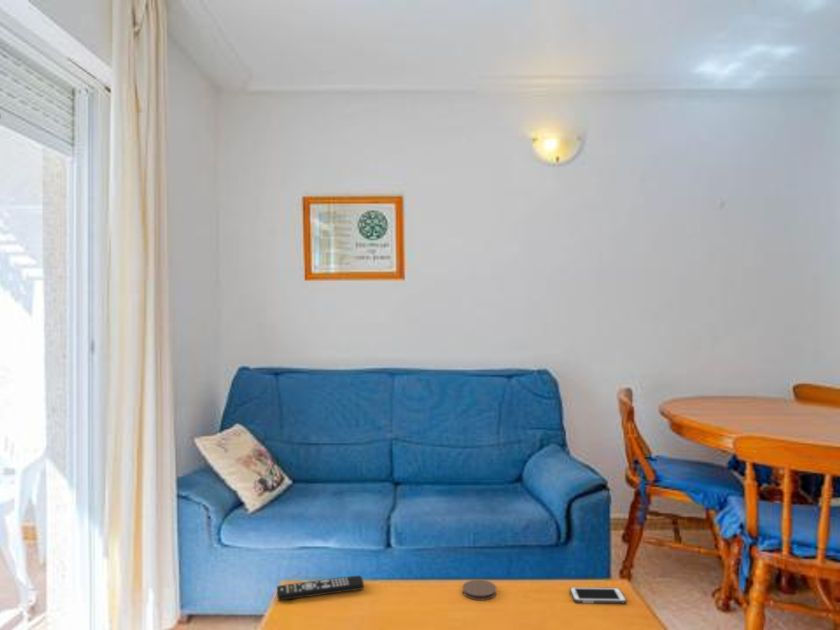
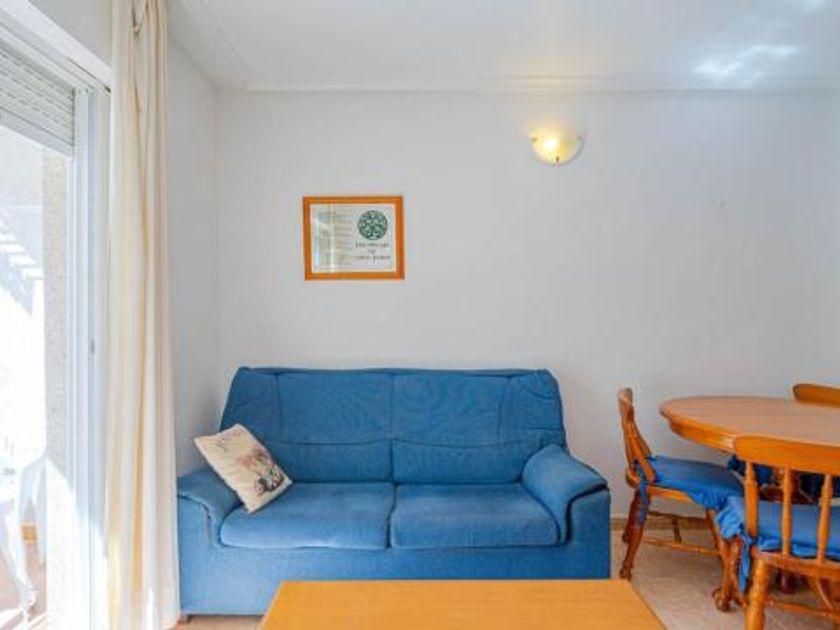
- cell phone [569,586,628,604]
- coaster [461,579,498,601]
- remote control [276,574,365,602]
